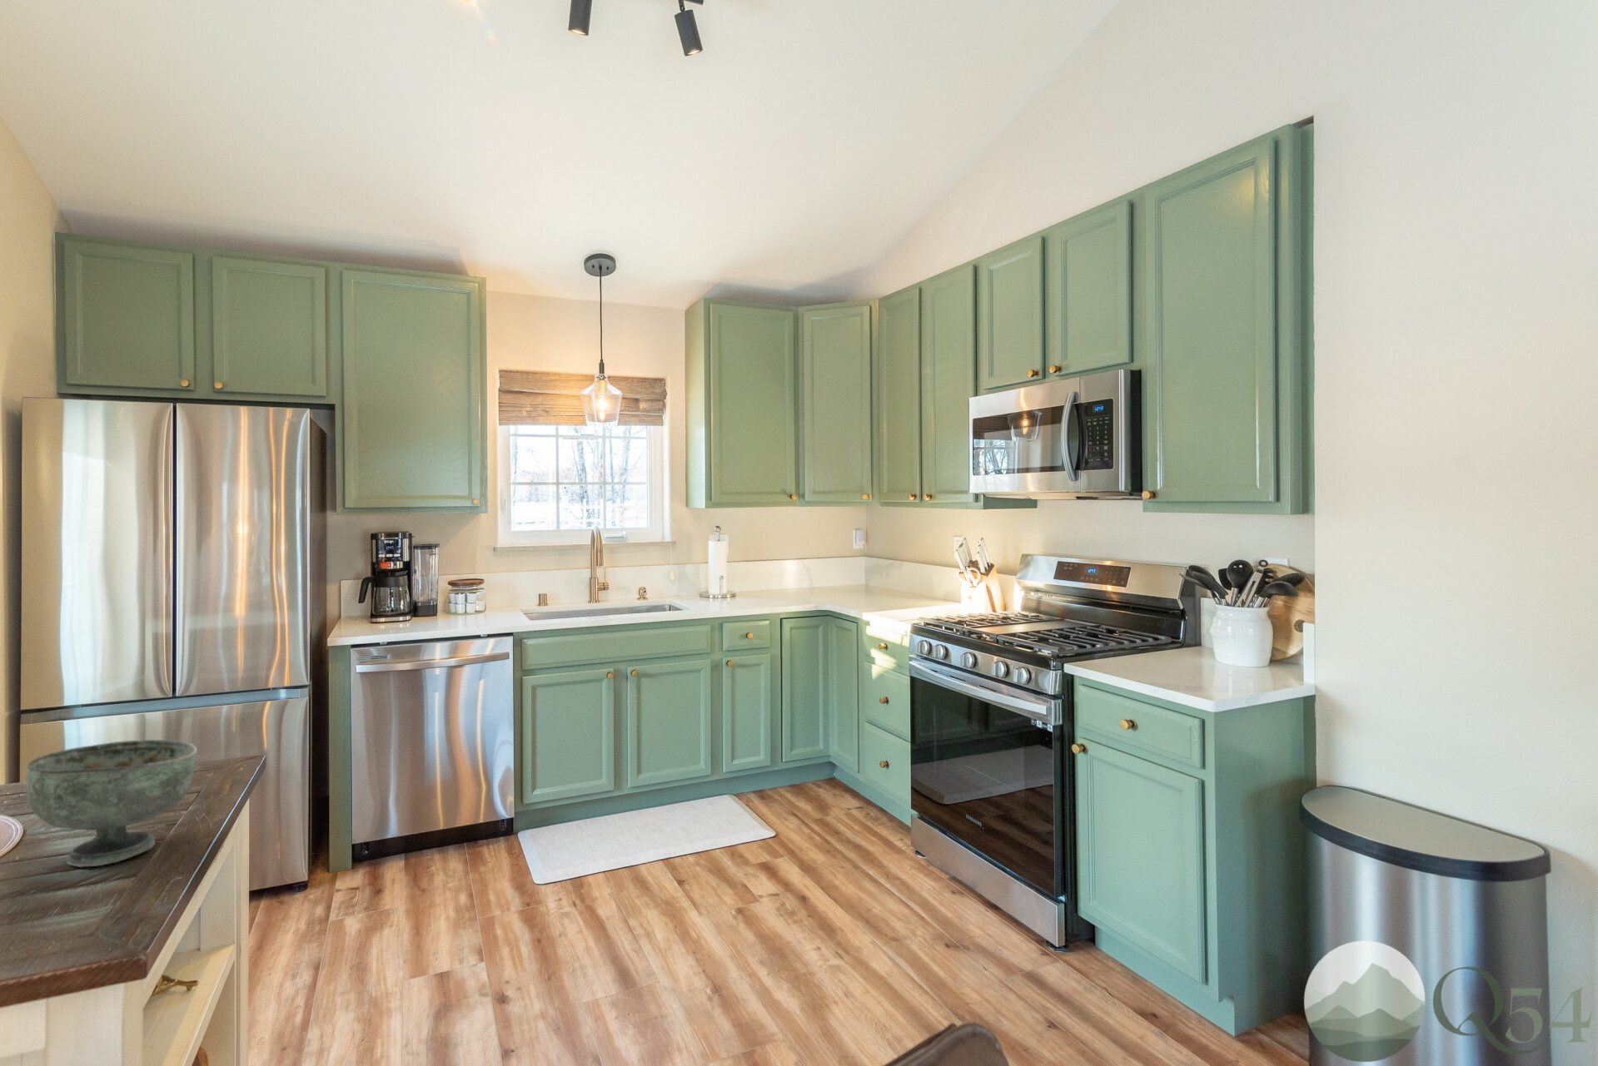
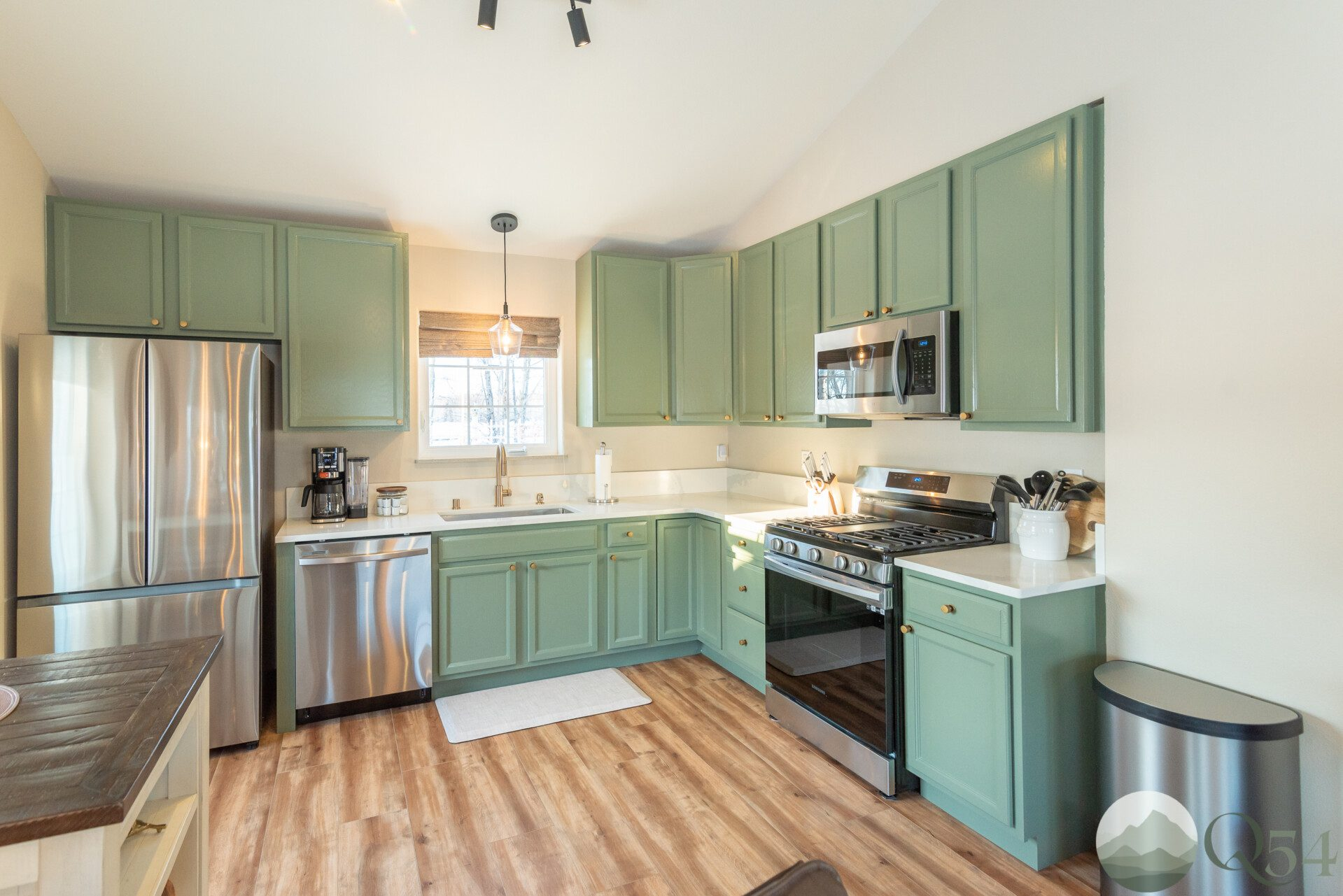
- bowl [25,739,199,869]
